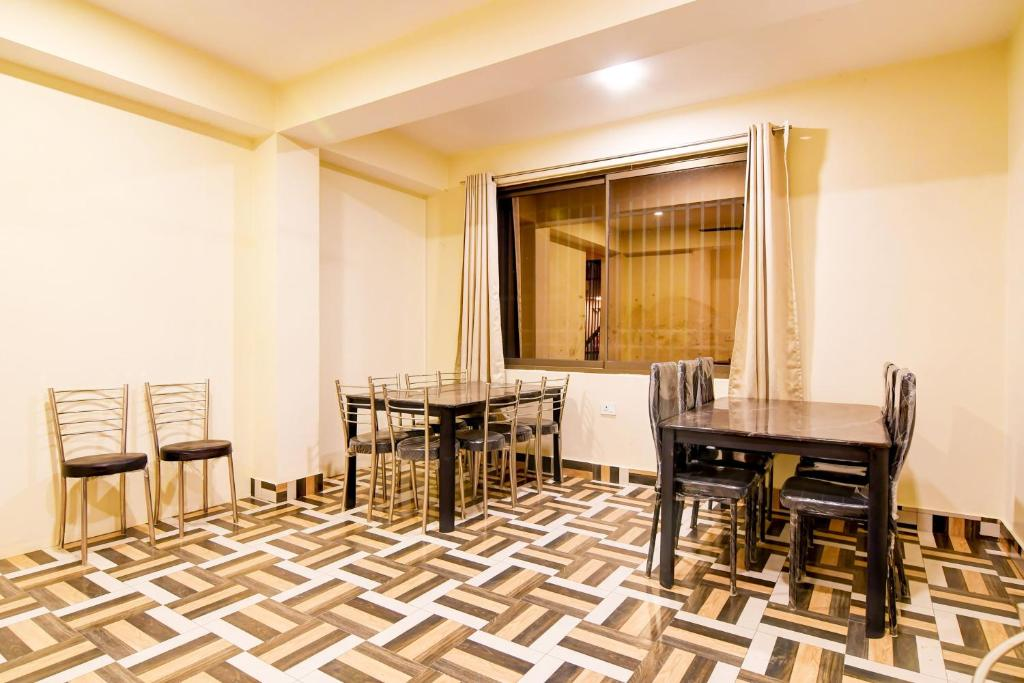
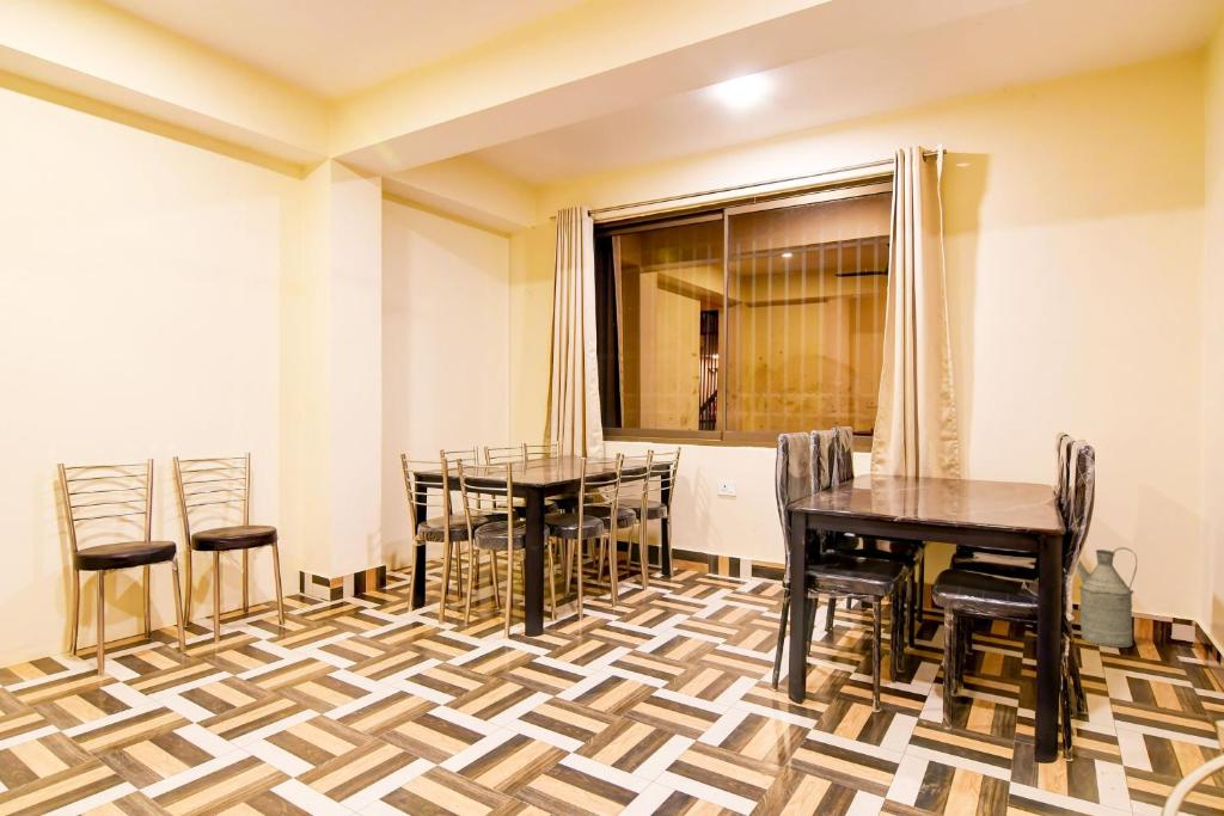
+ watering can [1076,546,1138,649]
